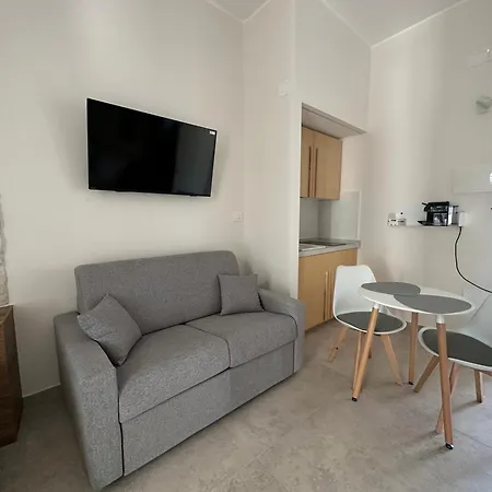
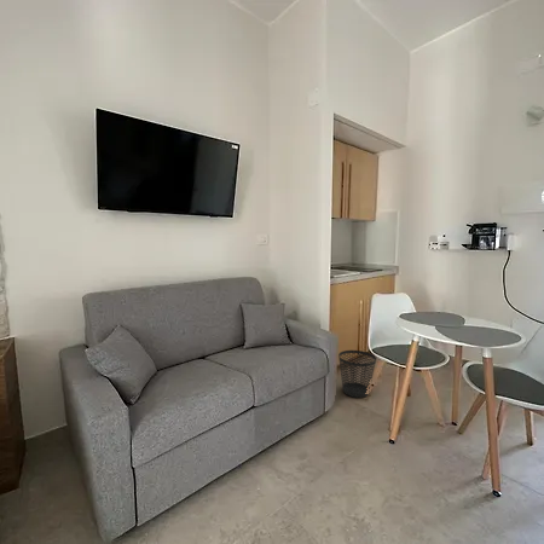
+ wastebasket [337,349,377,399]
